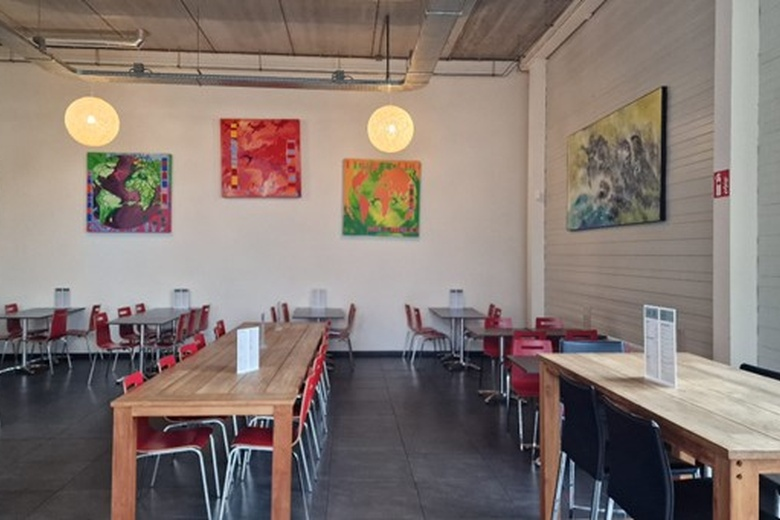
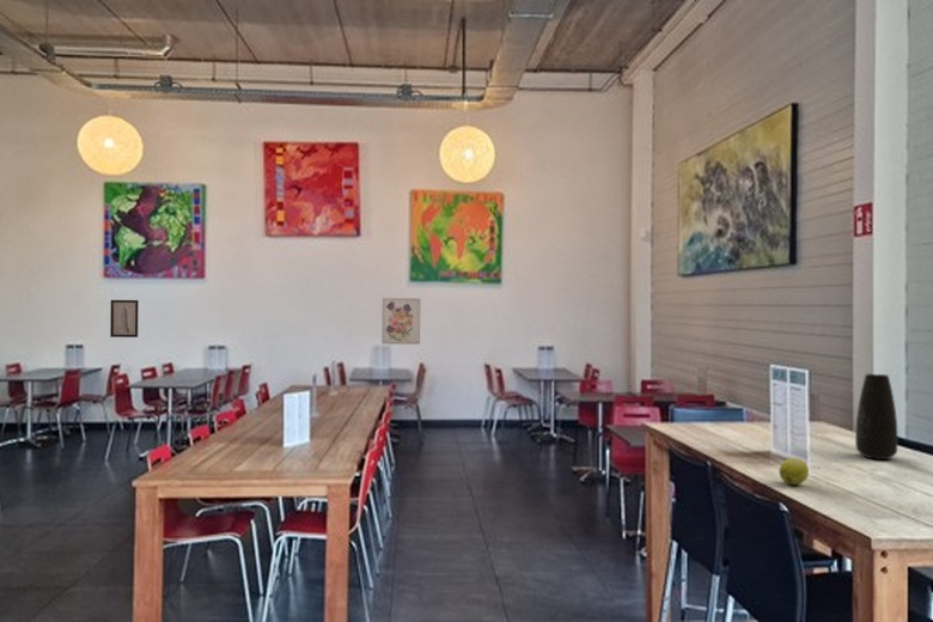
+ wall art [380,297,421,346]
+ vase [854,373,898,461]
+ wall art [109,299,140,339]
+ apple [779,457,810,486]
